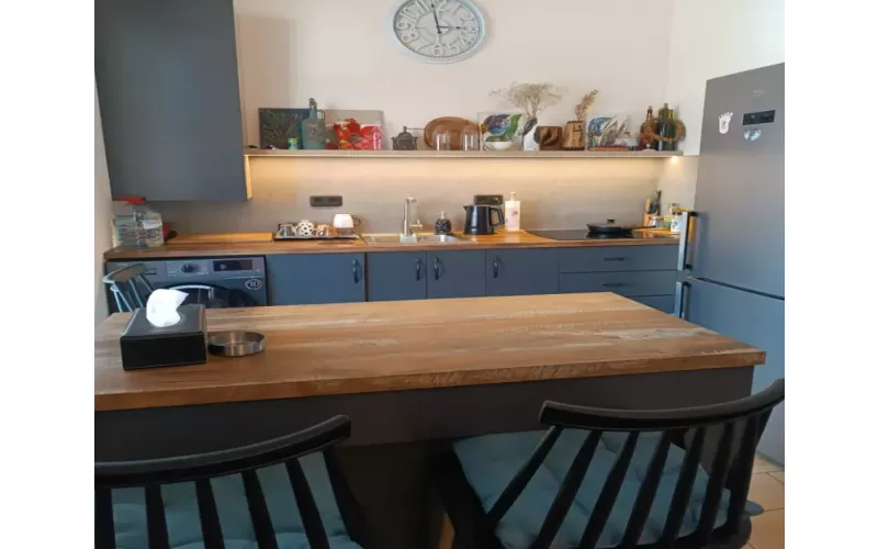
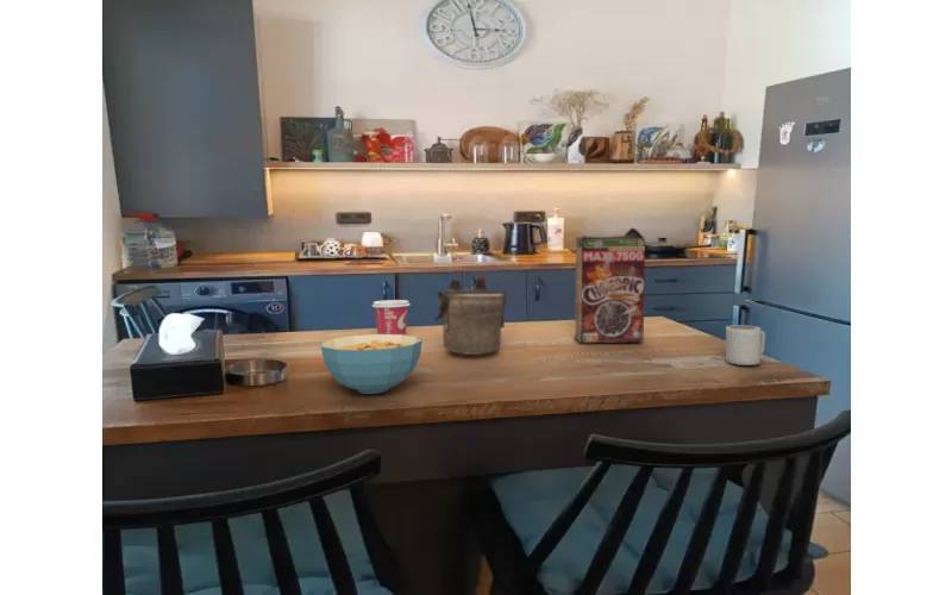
+ cup [725,324,766,367]
+ teapot [433,275,508,356]
+ cup [371,299,411,336]
+ cereal box [572,226,646,344]
+ cereal bowl [319,333,424,395]
